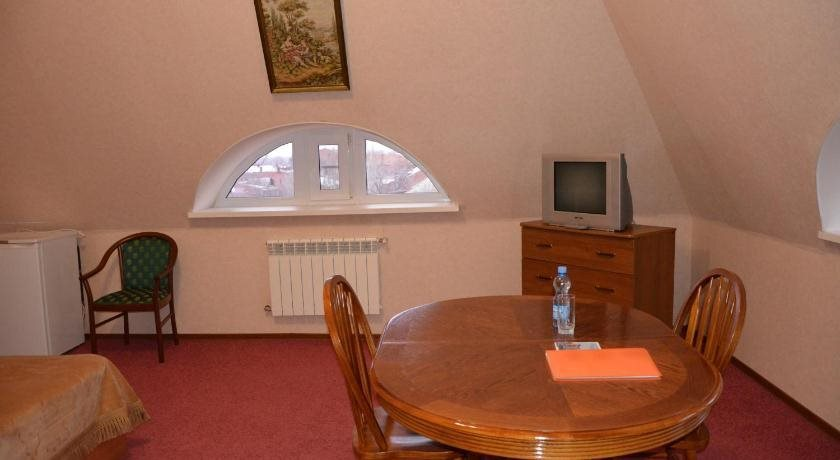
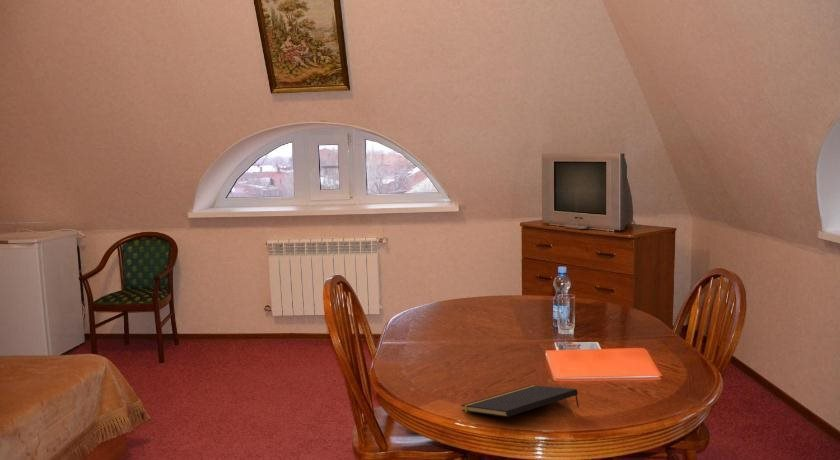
+ notepad [461,384,580,418]
